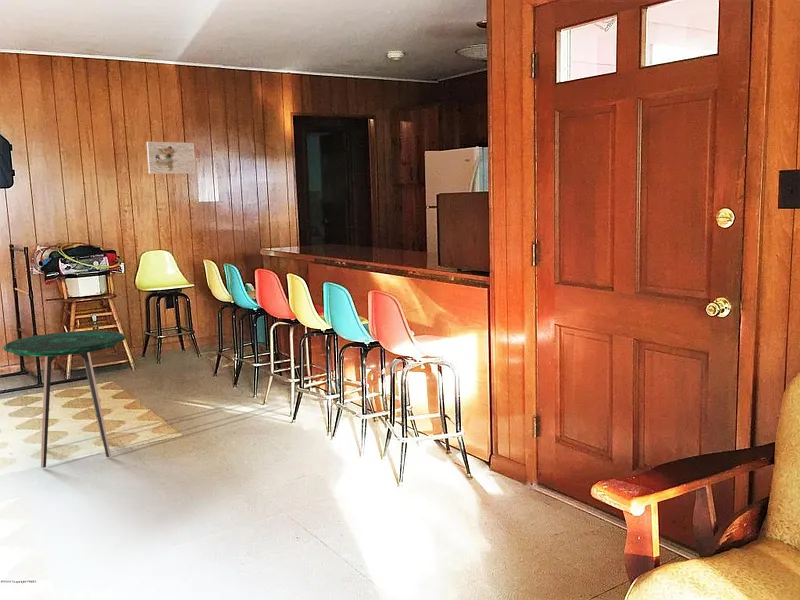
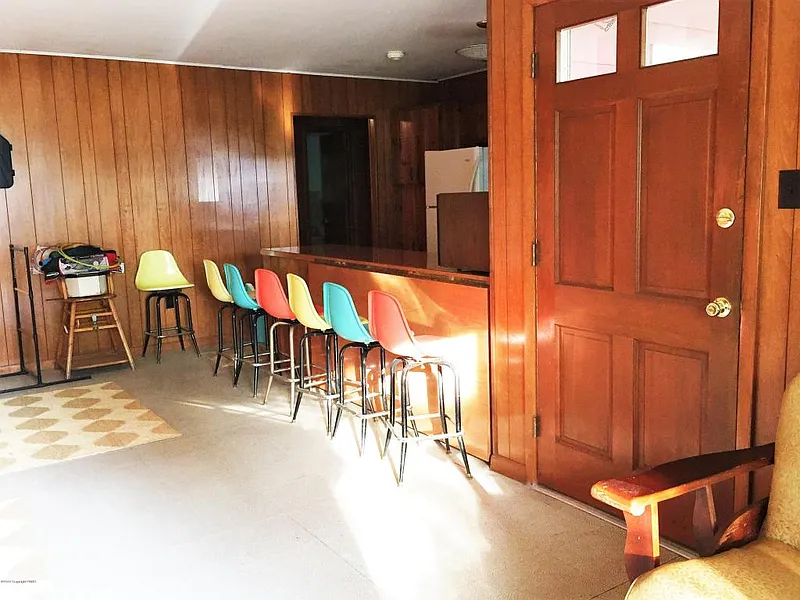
- side table [2,330,126,469]
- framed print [146,141,196,175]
